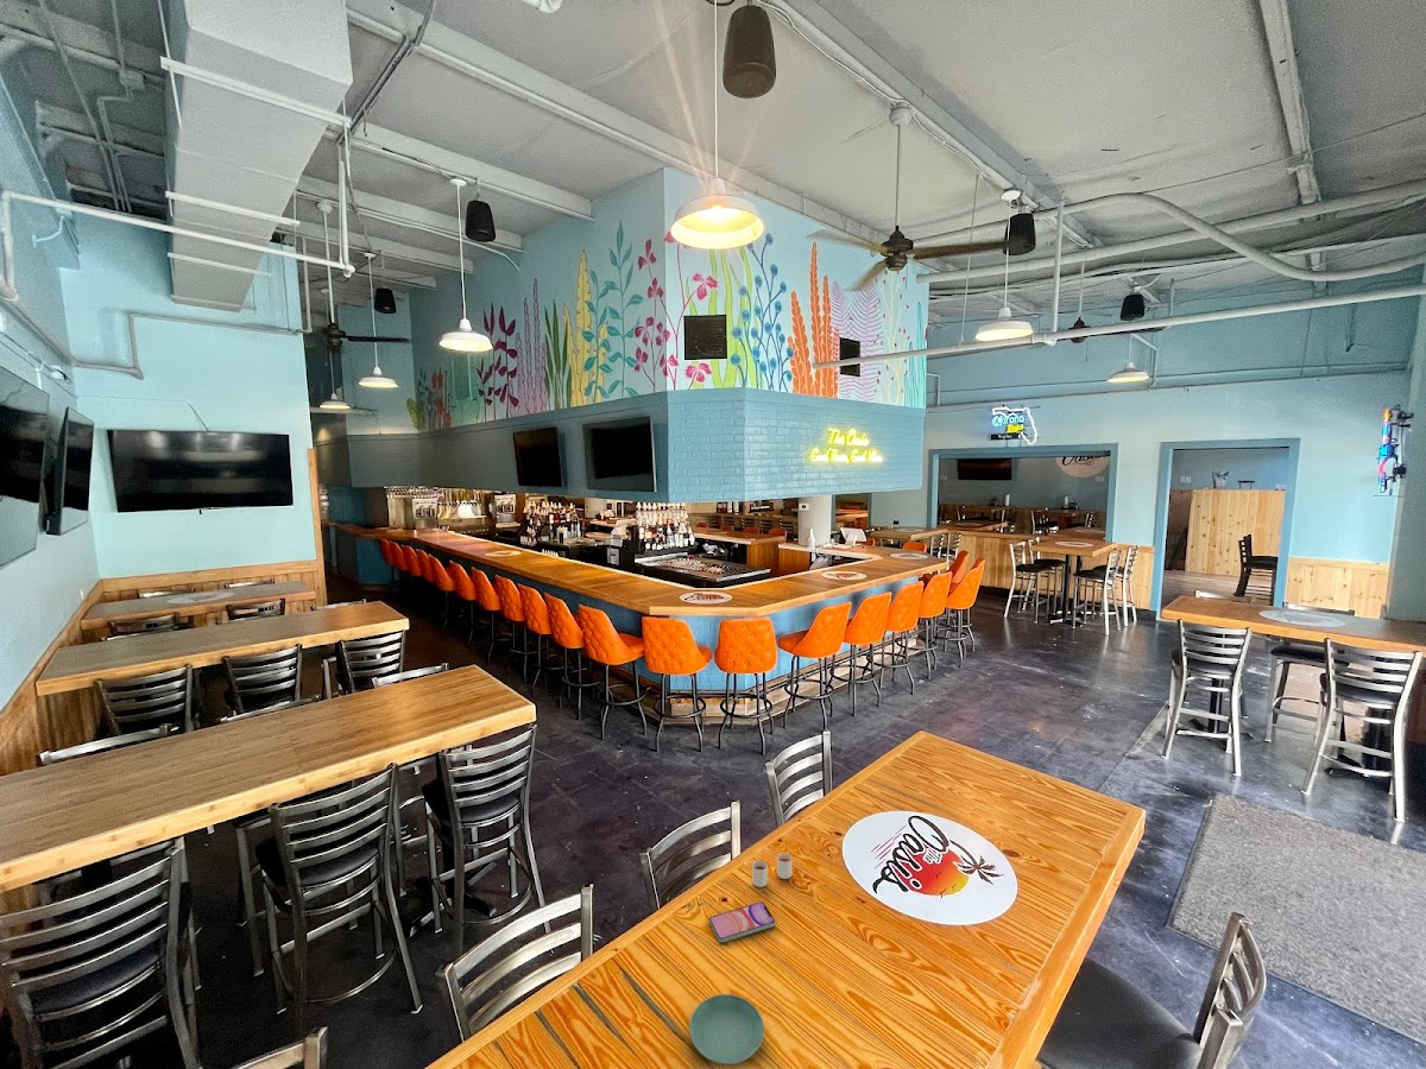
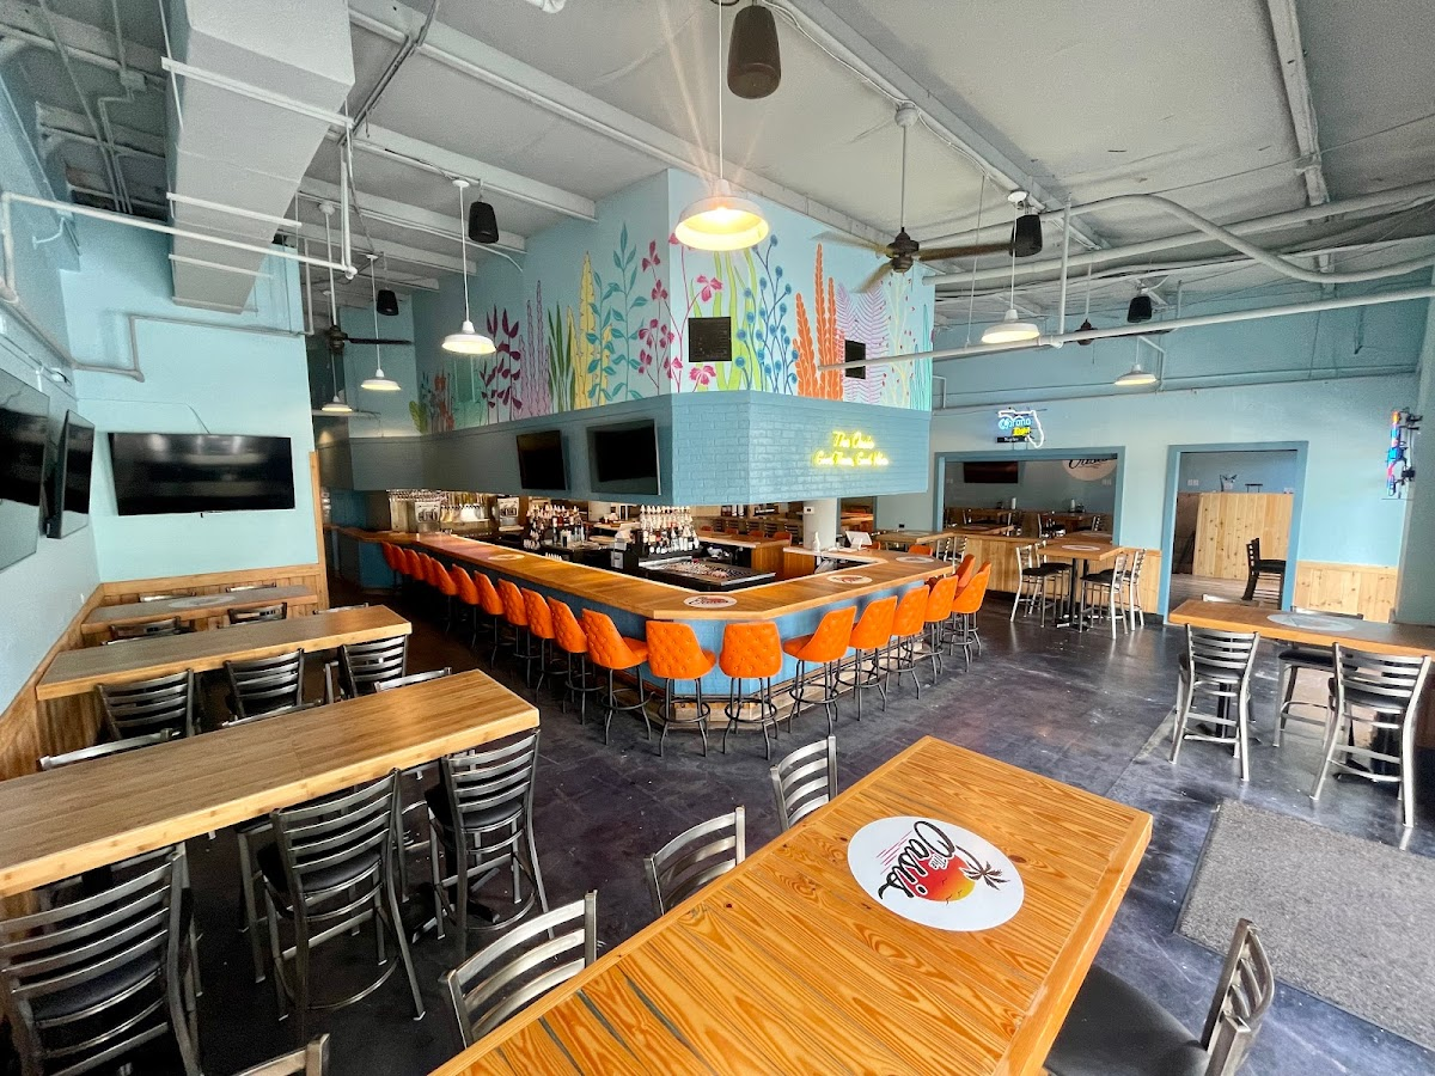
- saucer [688,993,765,1067]
- drinking glass [751,852,793,888]
- smartphone [708,900,776,944]
